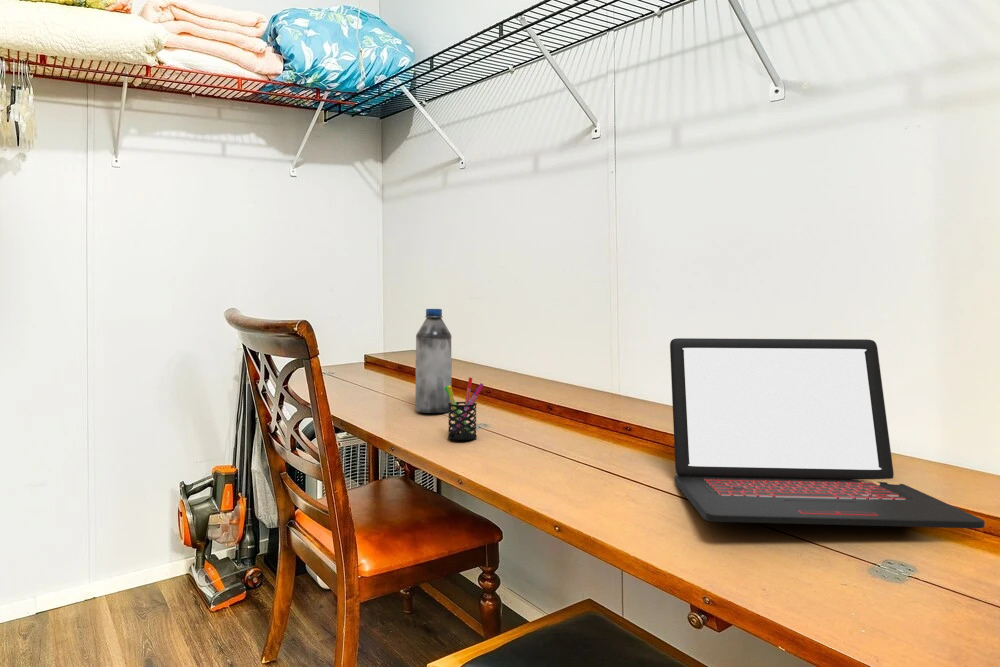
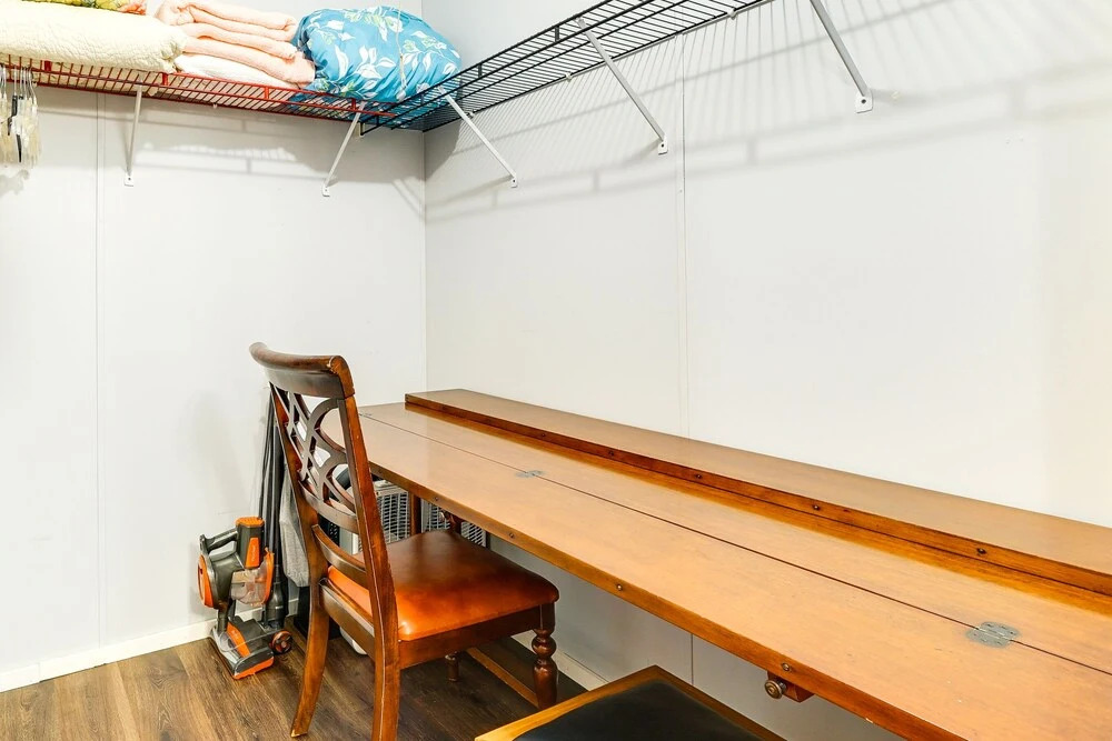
- laptop [669,337,986,529]
- pen holder [445,376,484,441]
- water bottle [415,308,453,414]
